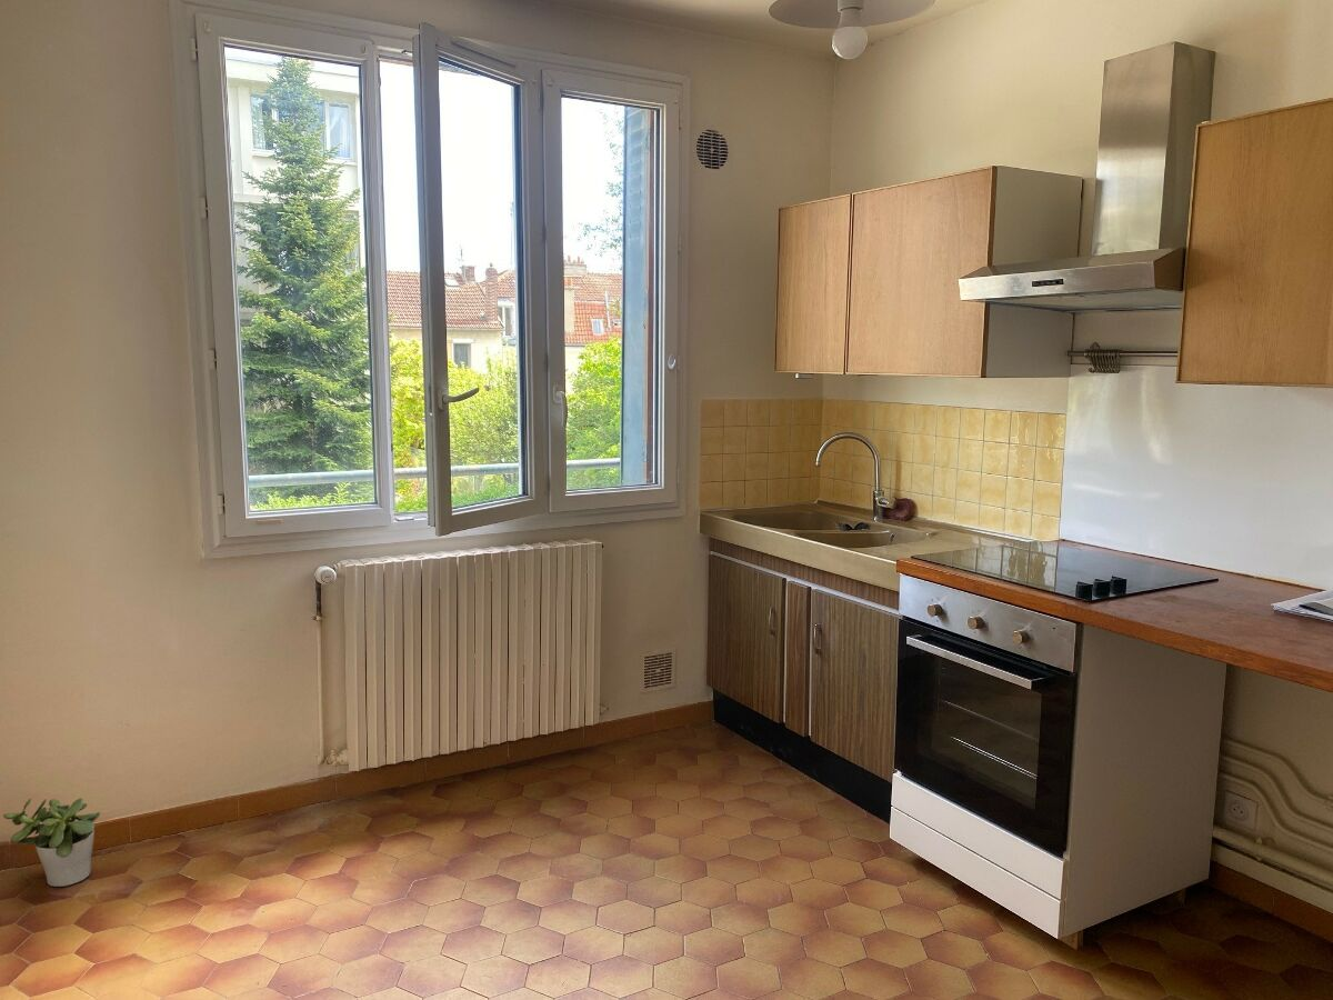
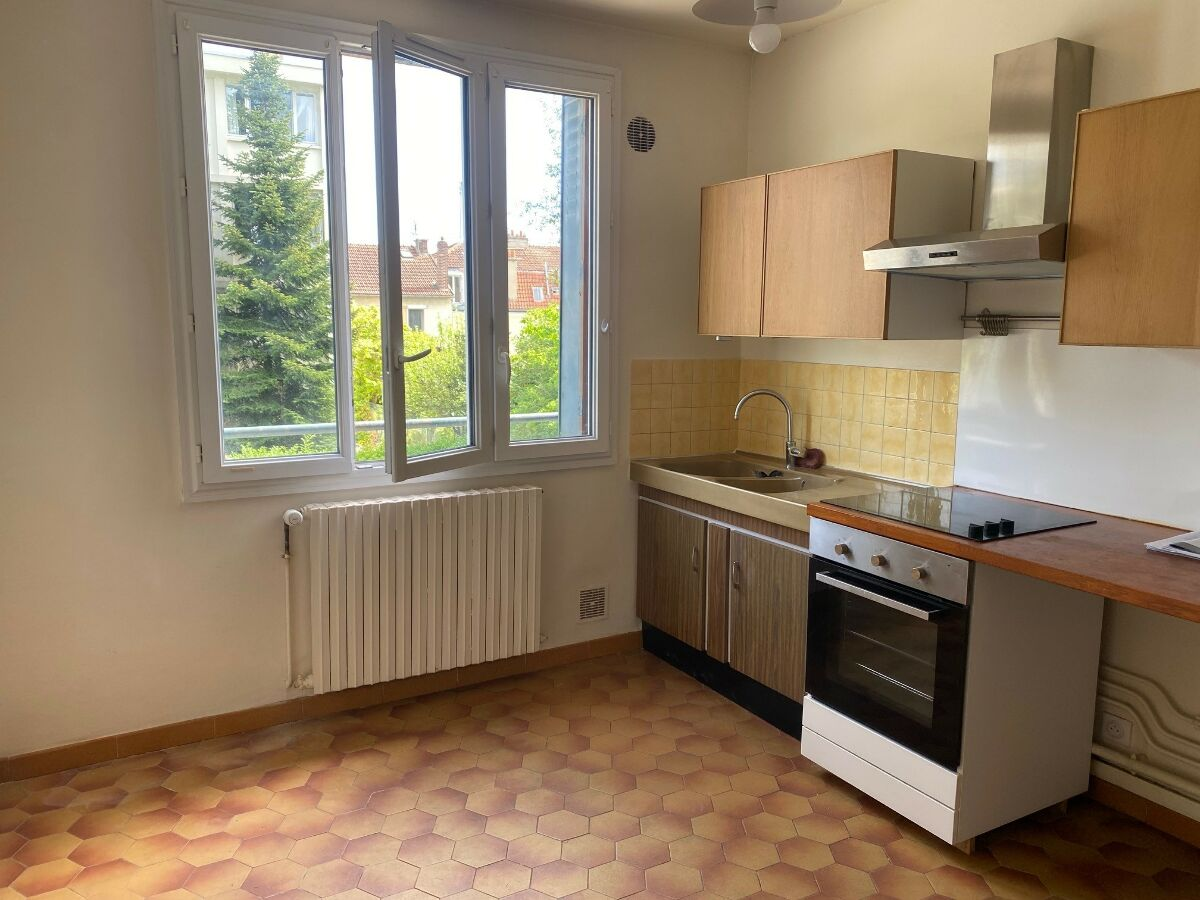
- potted plant [2,797,101,888]
